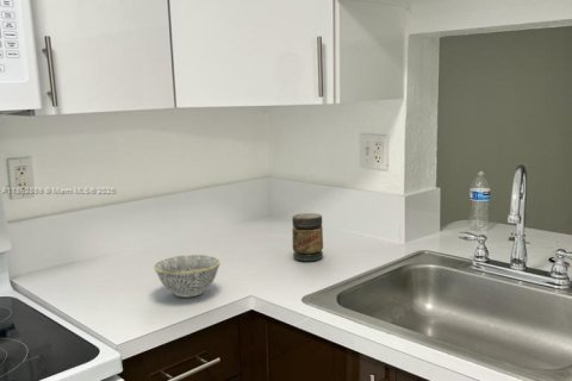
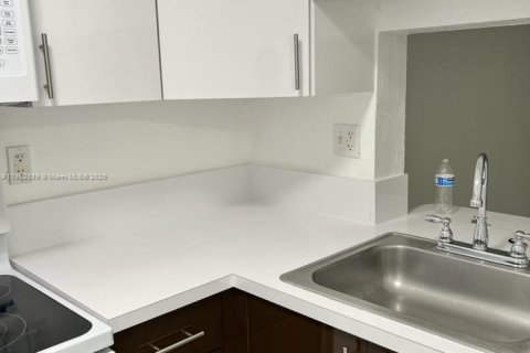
- jar [291,212,324,262]
- bowl [151,254,222,299]
